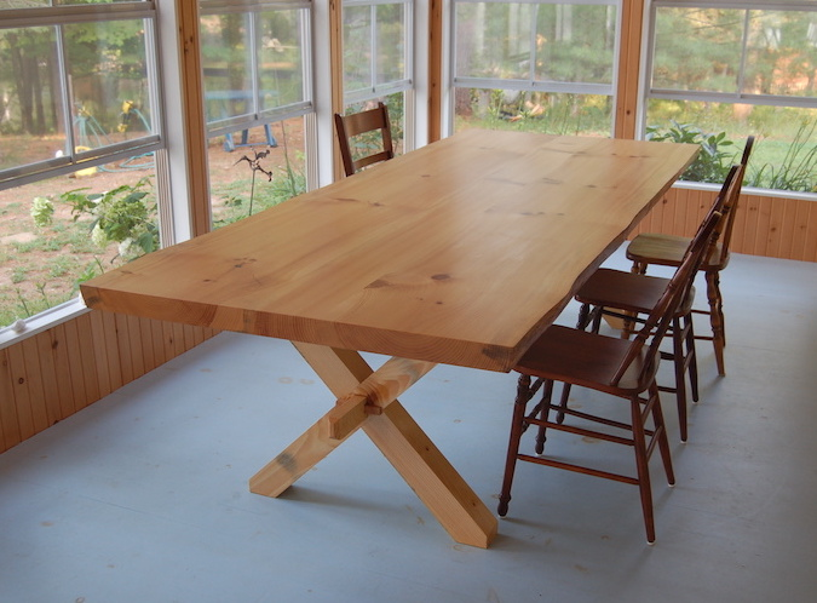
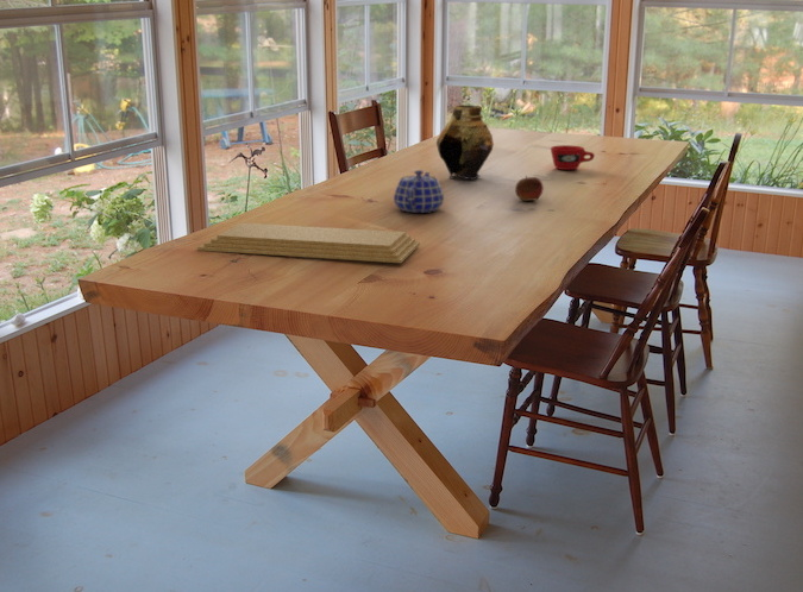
+ cup [550,144,596,171]
+ teapot [393,169,445,214]
+ fruit [514,175,545,202]
+ cutting board [196,222,421,264]
+ vase [435,103,495,181]
